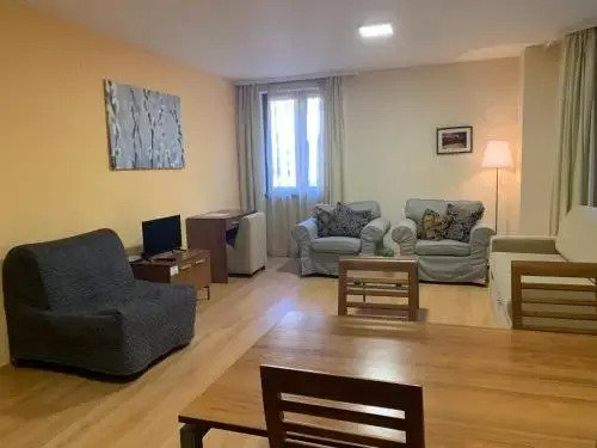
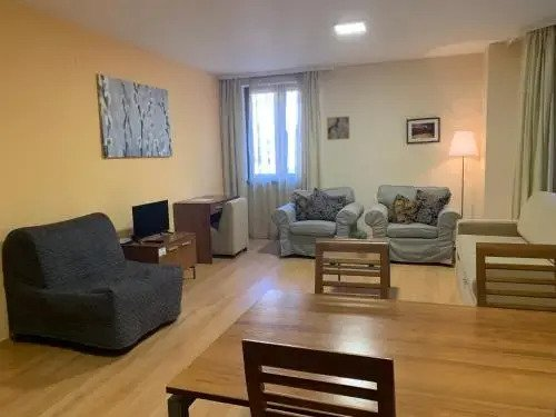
+ wall art [326,116,350,141]
